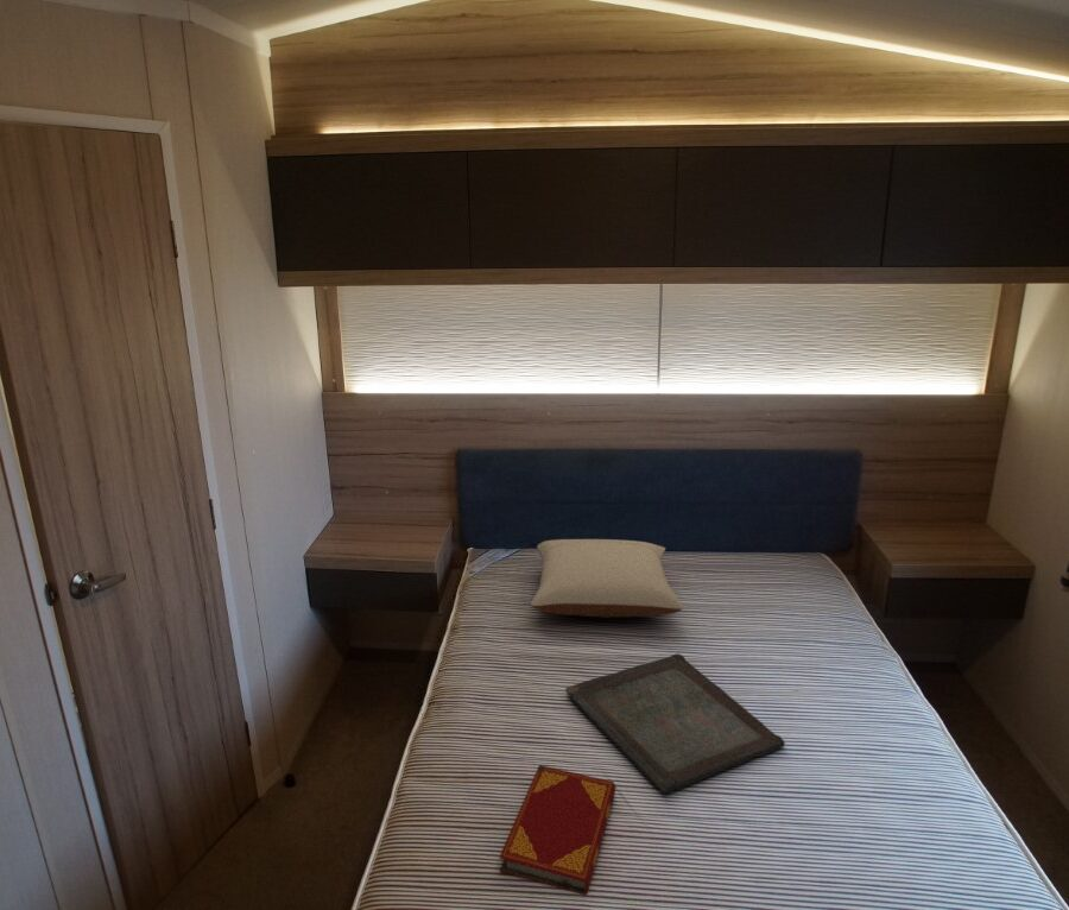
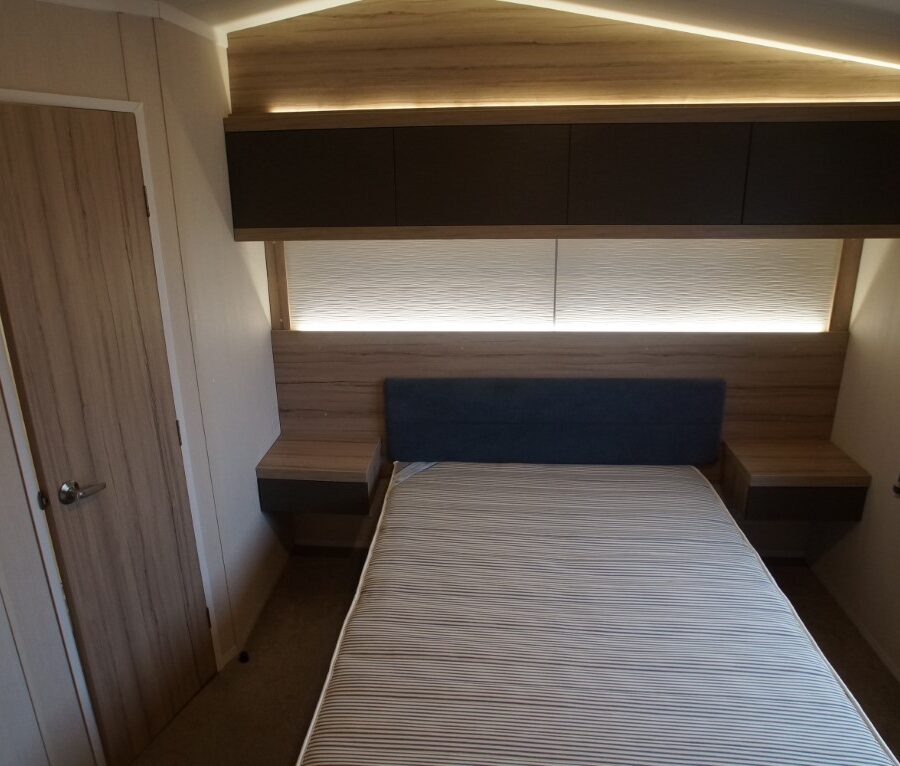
- hardback book [498,764,616,897]
- pillow [530,538,685,619]
- serving tray [564,652,786,795]
